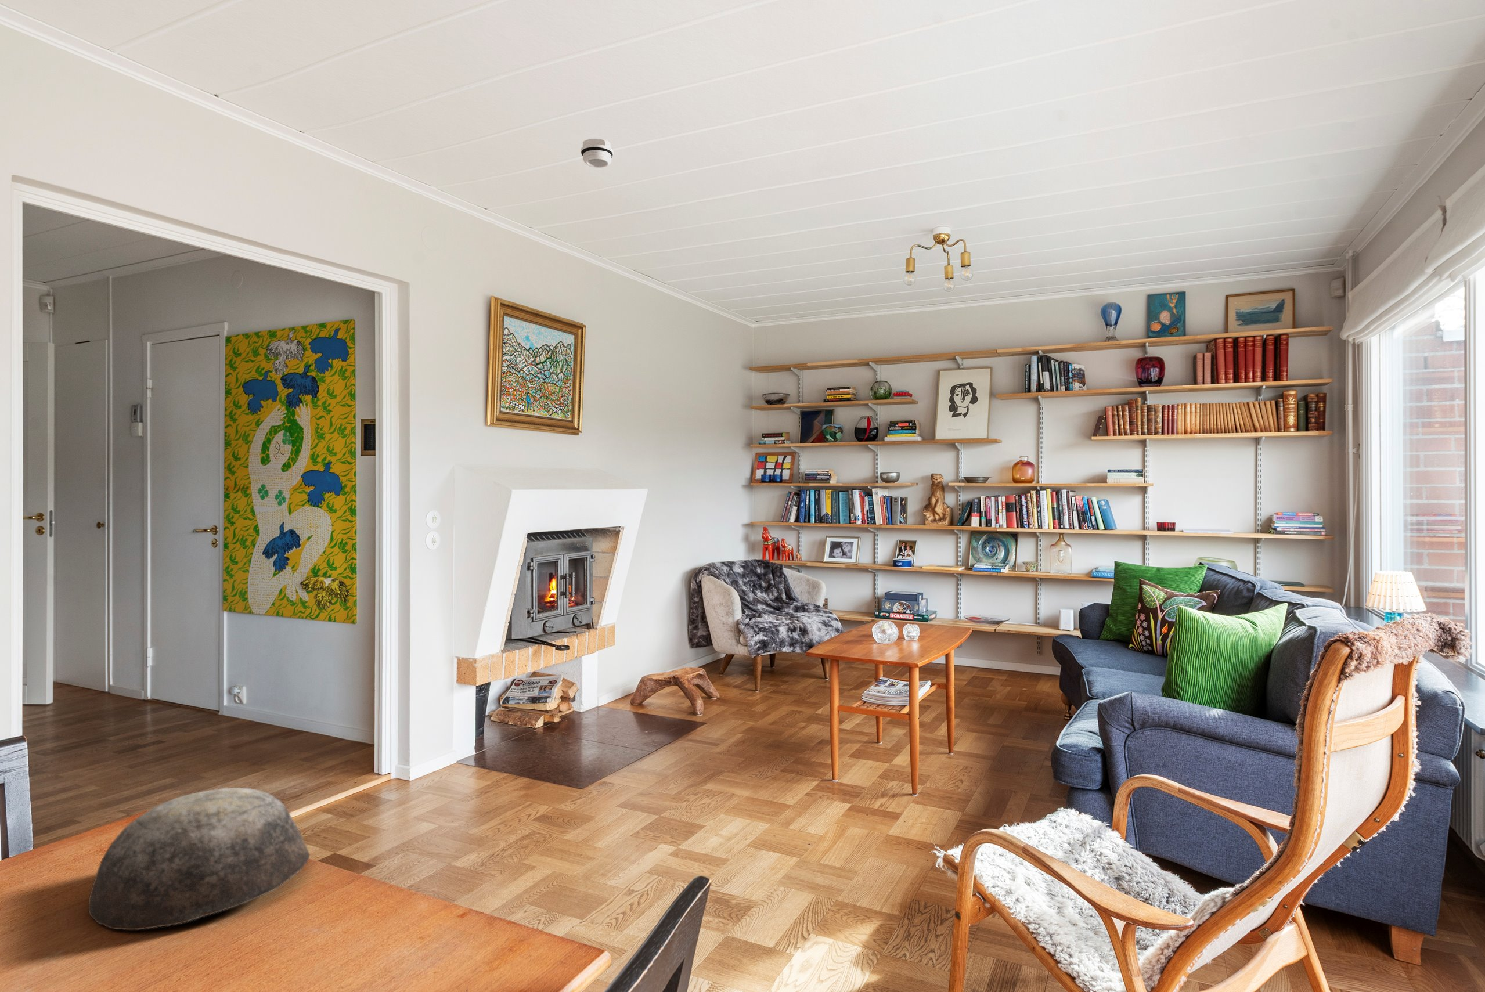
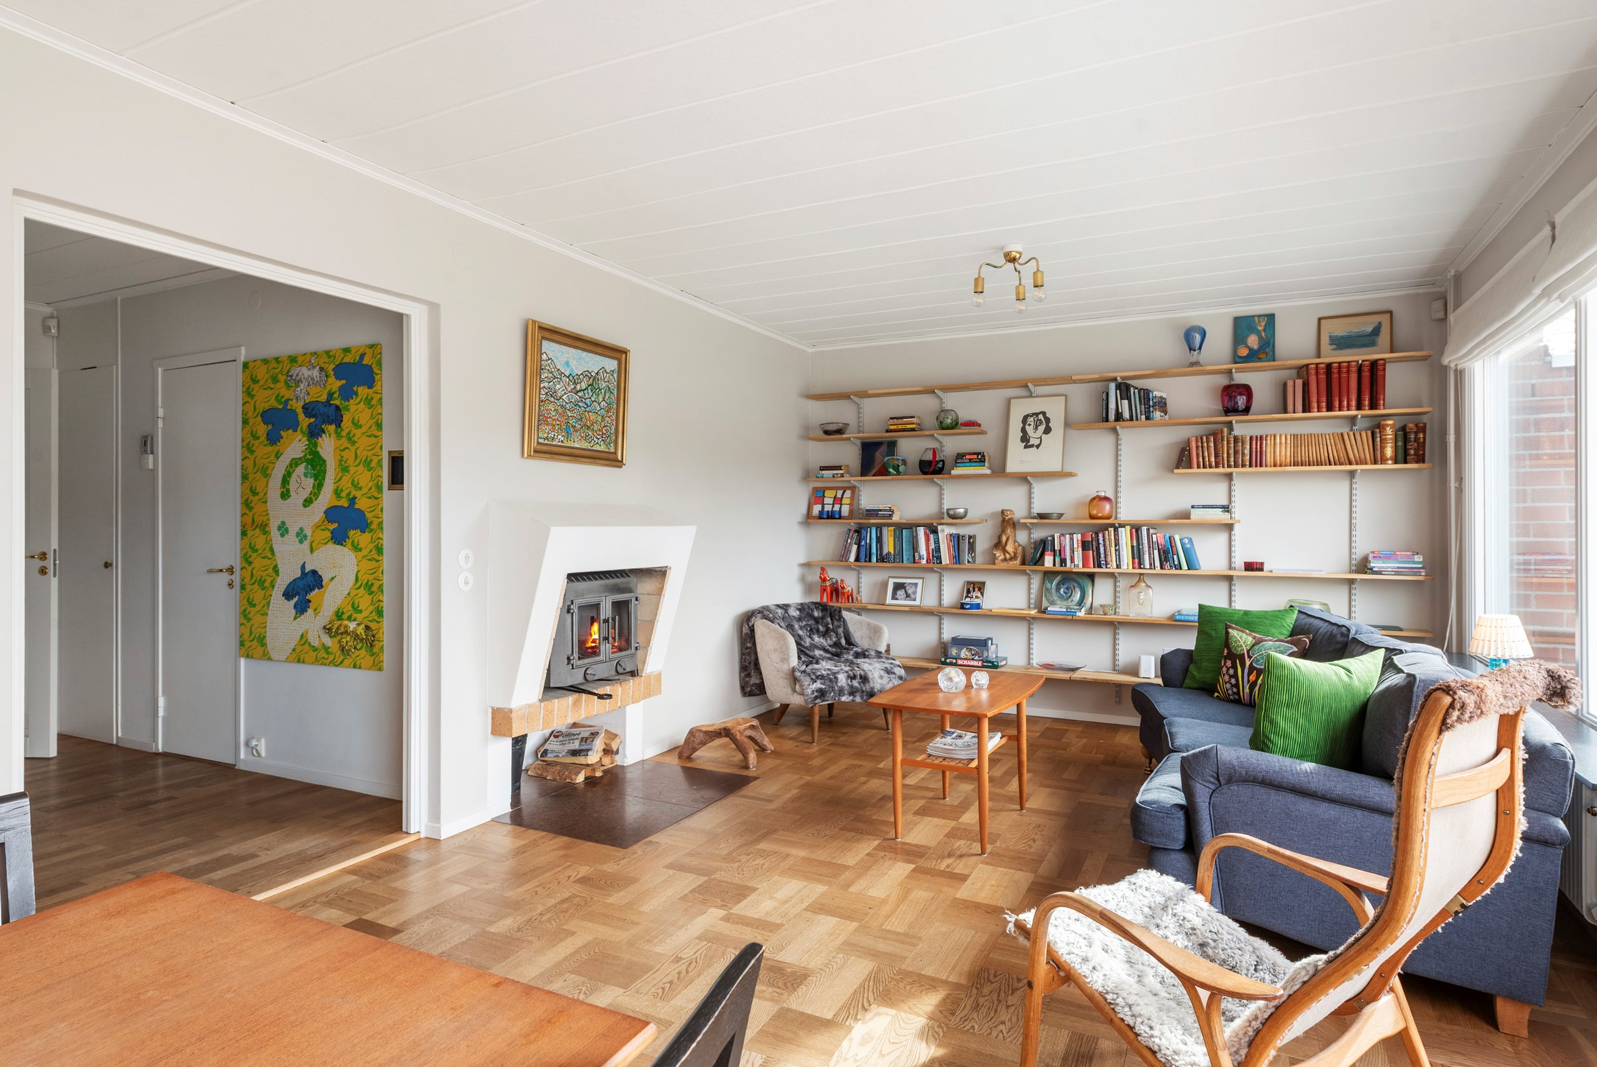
- bowl [87,787,310,930]
- smoke detector [580,138,613,168]
